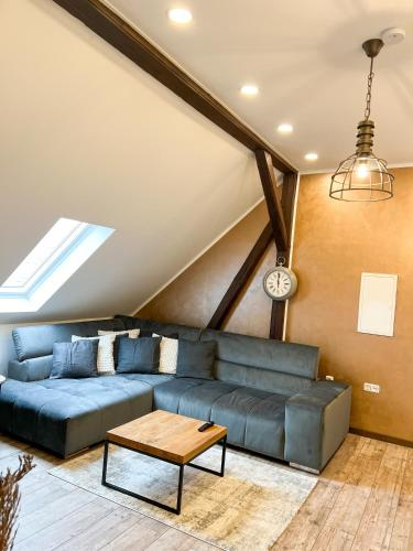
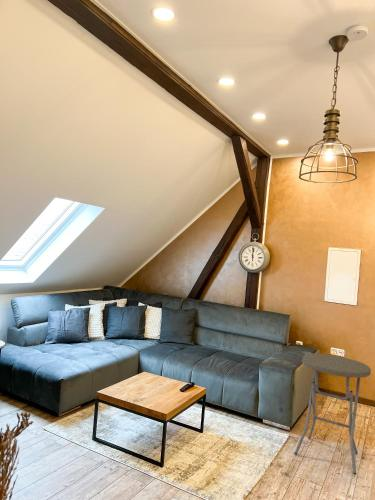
+ side table [294,353,372,476]
